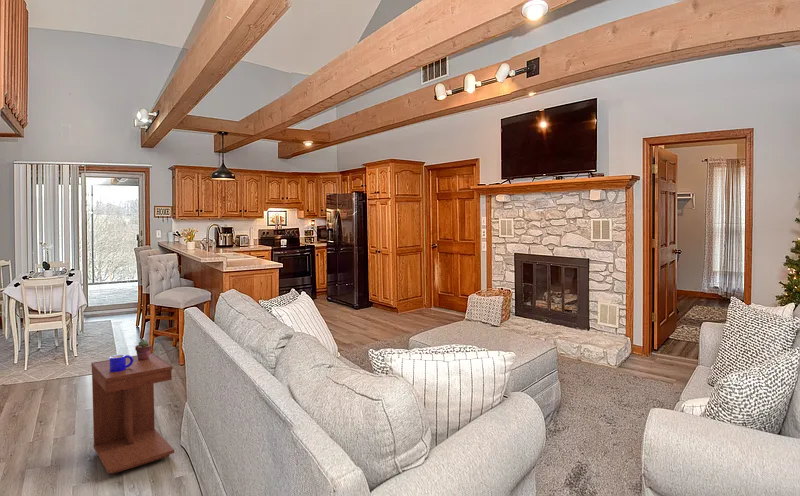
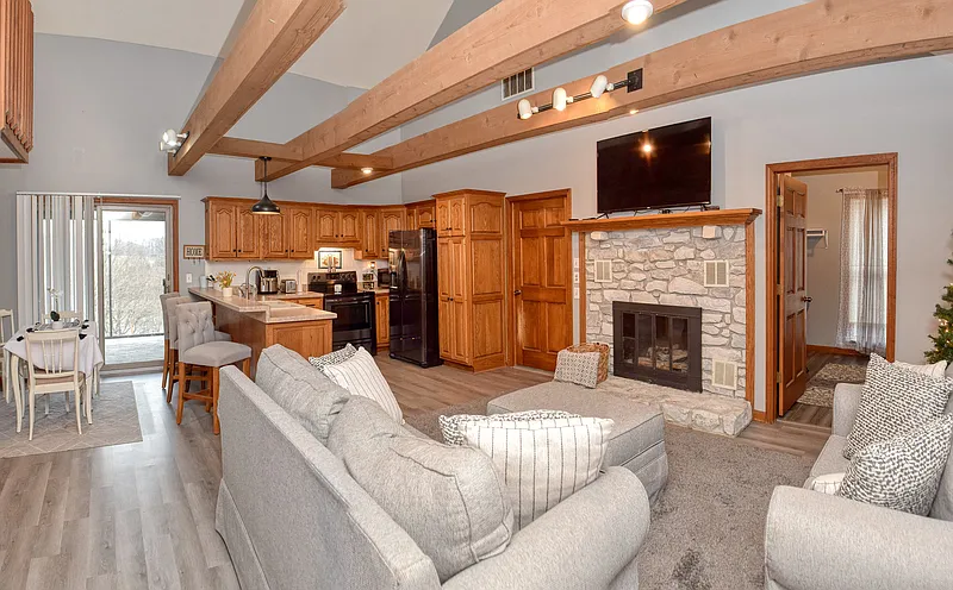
- mug [108,354,133,372]
- side table [90,352,175,475]
- potted succulent [134,339,153,360]
